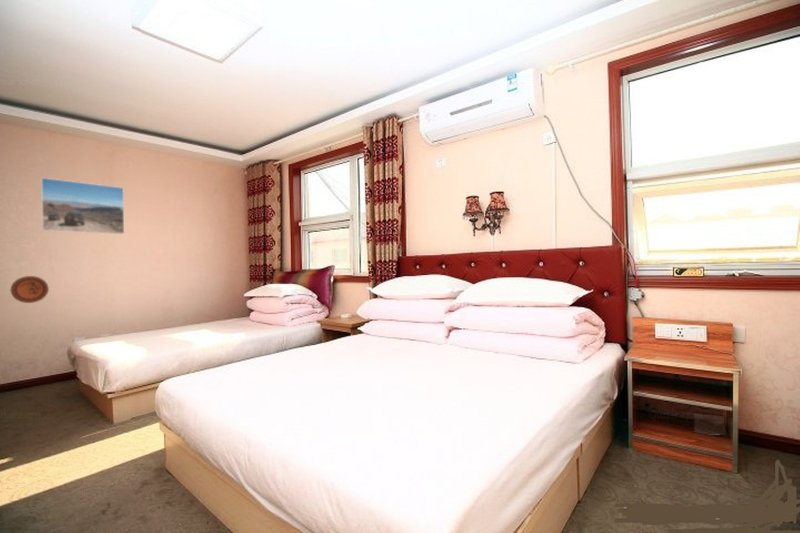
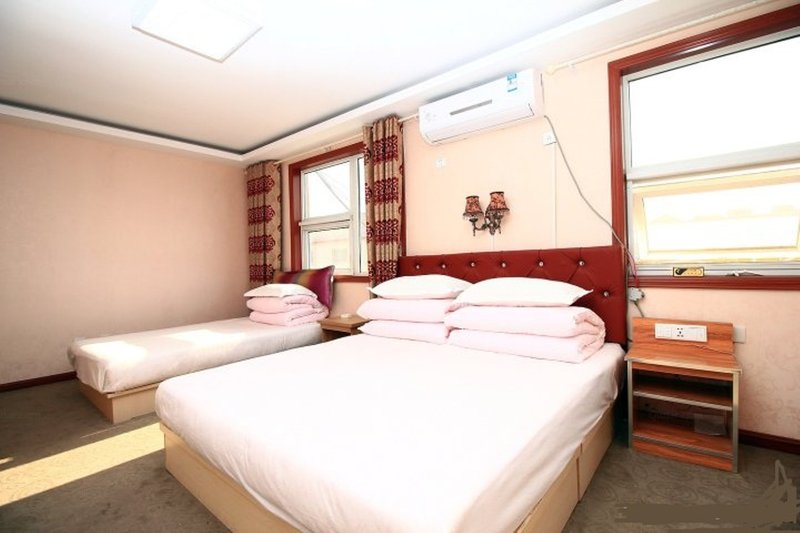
- decorative plate [10,275,50,304]
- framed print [40,177,125,235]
